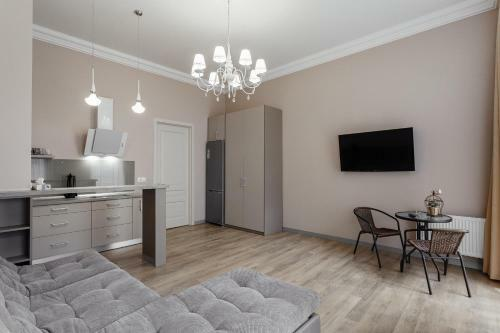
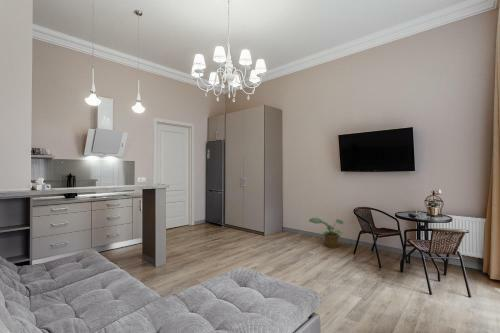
+ potted plant [308,217,344,249]
